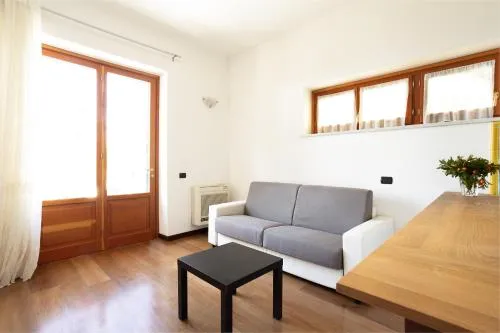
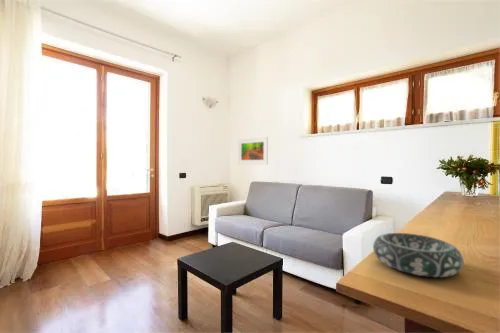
+ decorative bowl [372,232,464,278]
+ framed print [237,136,269,165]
